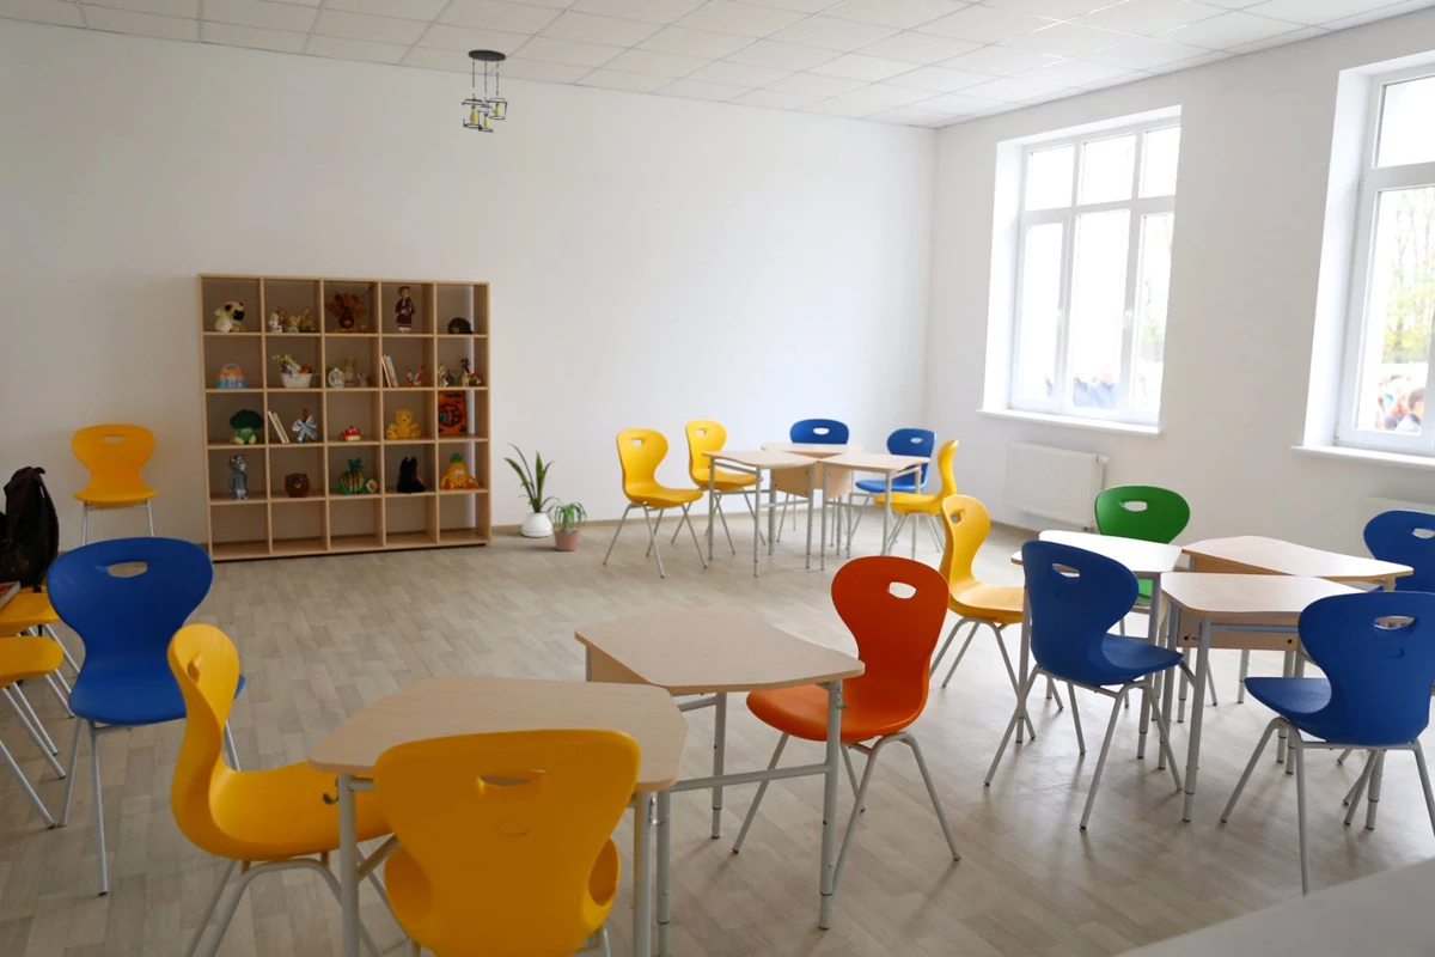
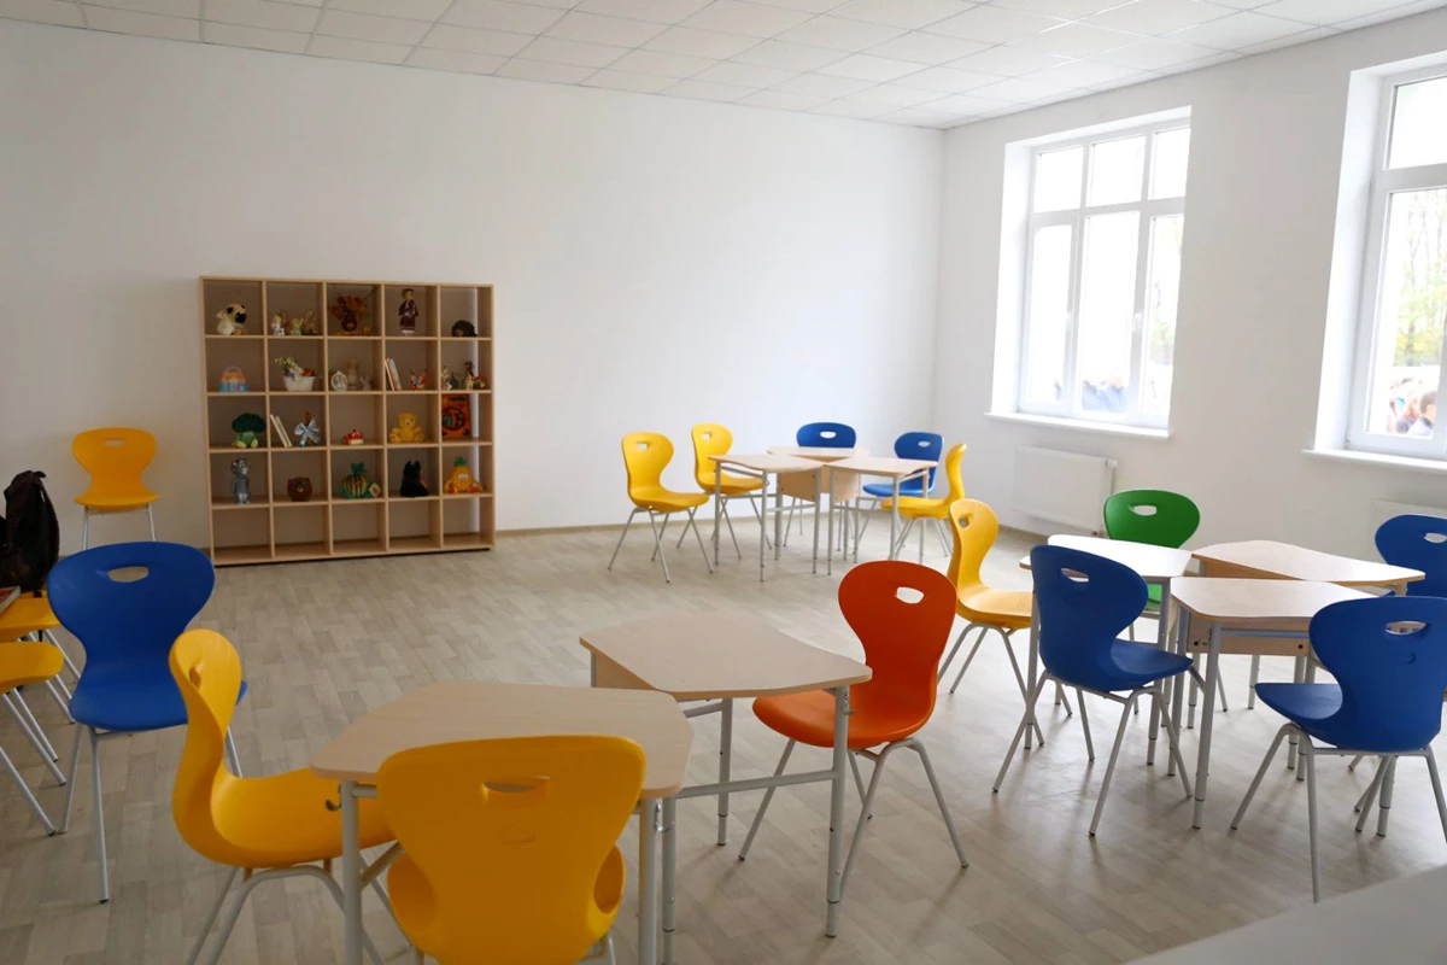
- potted plant [543,501,587,553]
- house plant [503,443,562,538]
- ceiling light fixture [460,49,509,134]
